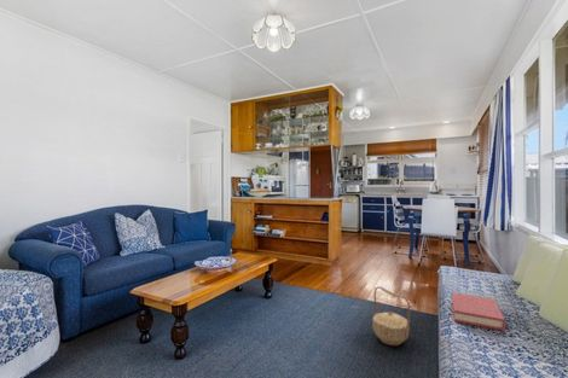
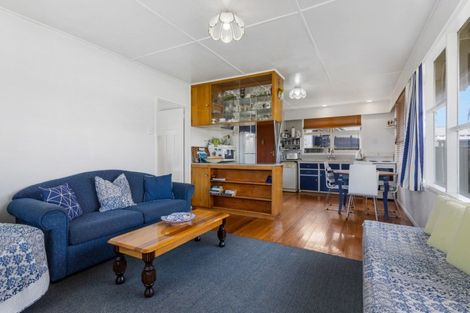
- hardback book [451,291,506,332]
- basket [371,285,411,347]
